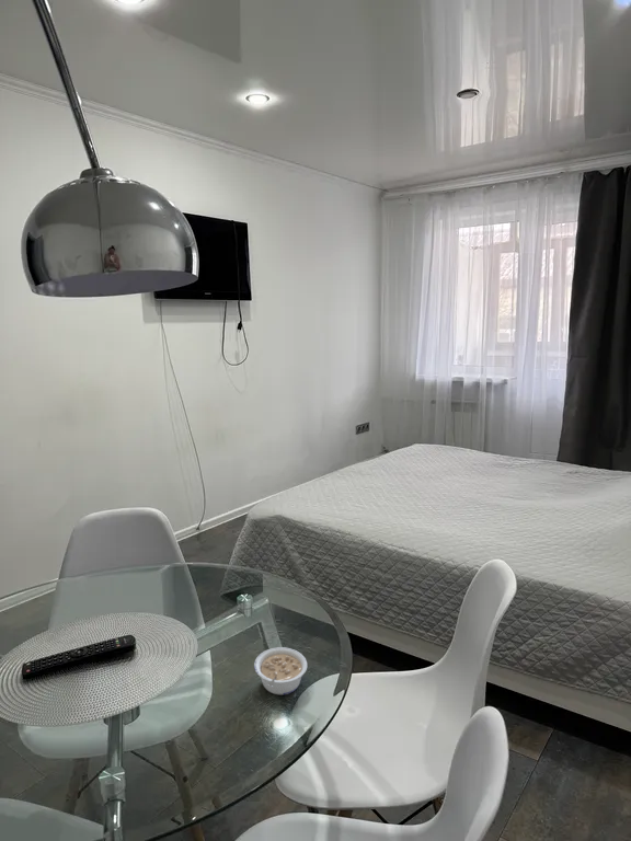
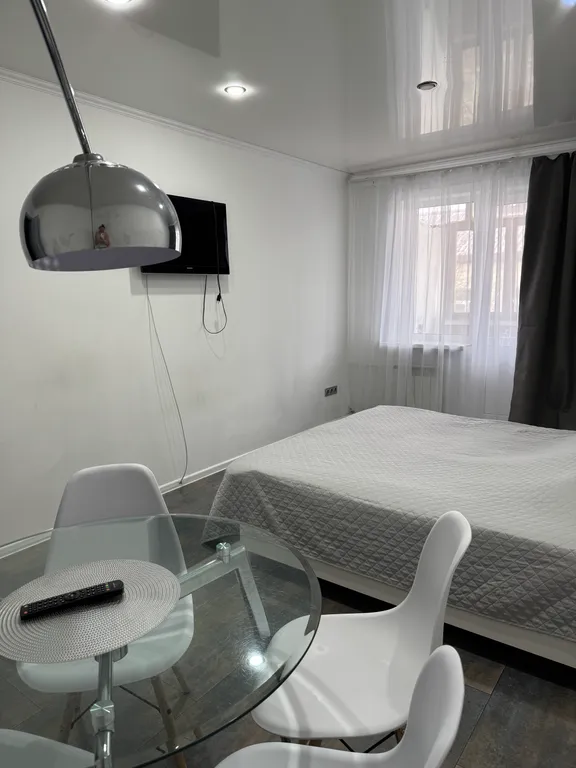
- legume [253,646,308,695]
